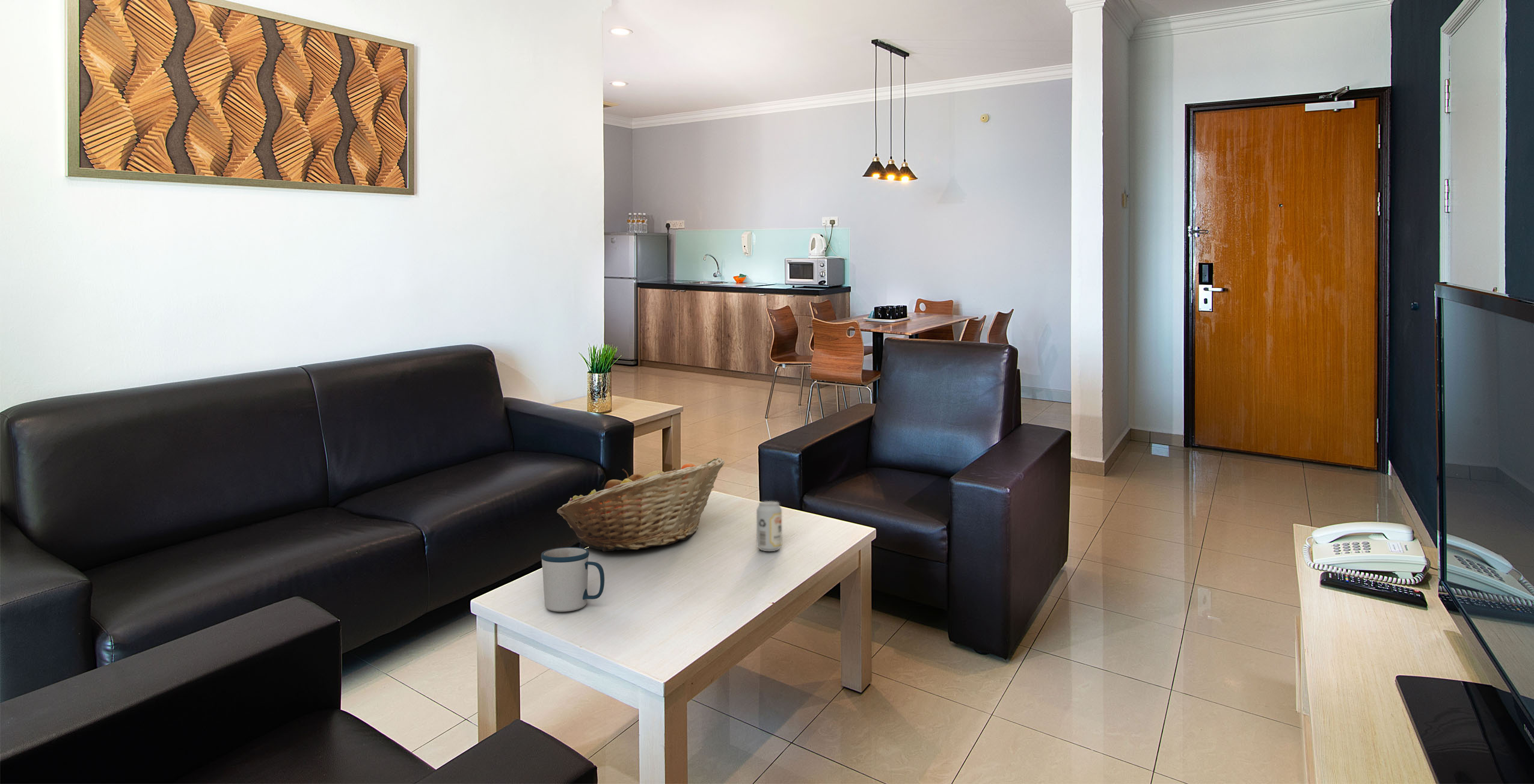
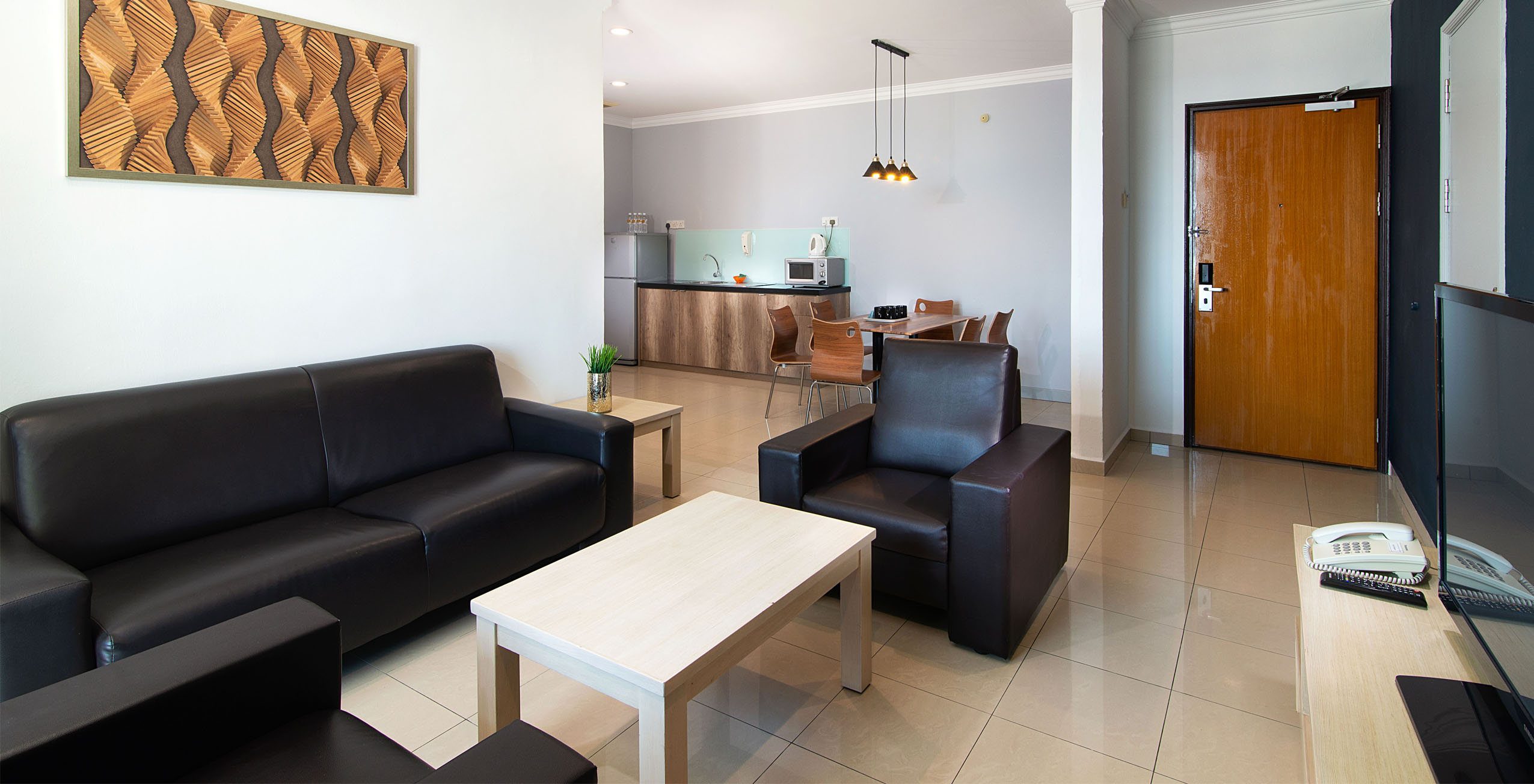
- beverage can [756,500,782,552]
- mug [541,547,605,612]
- fruit basket [556,457,725,552]
